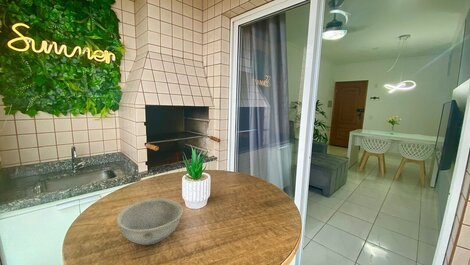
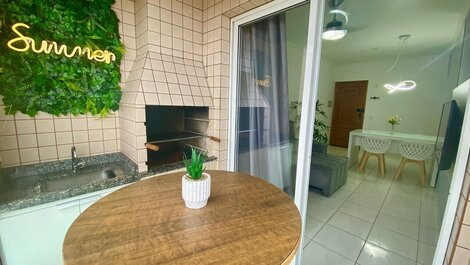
- bowl [116,197,184,246]
